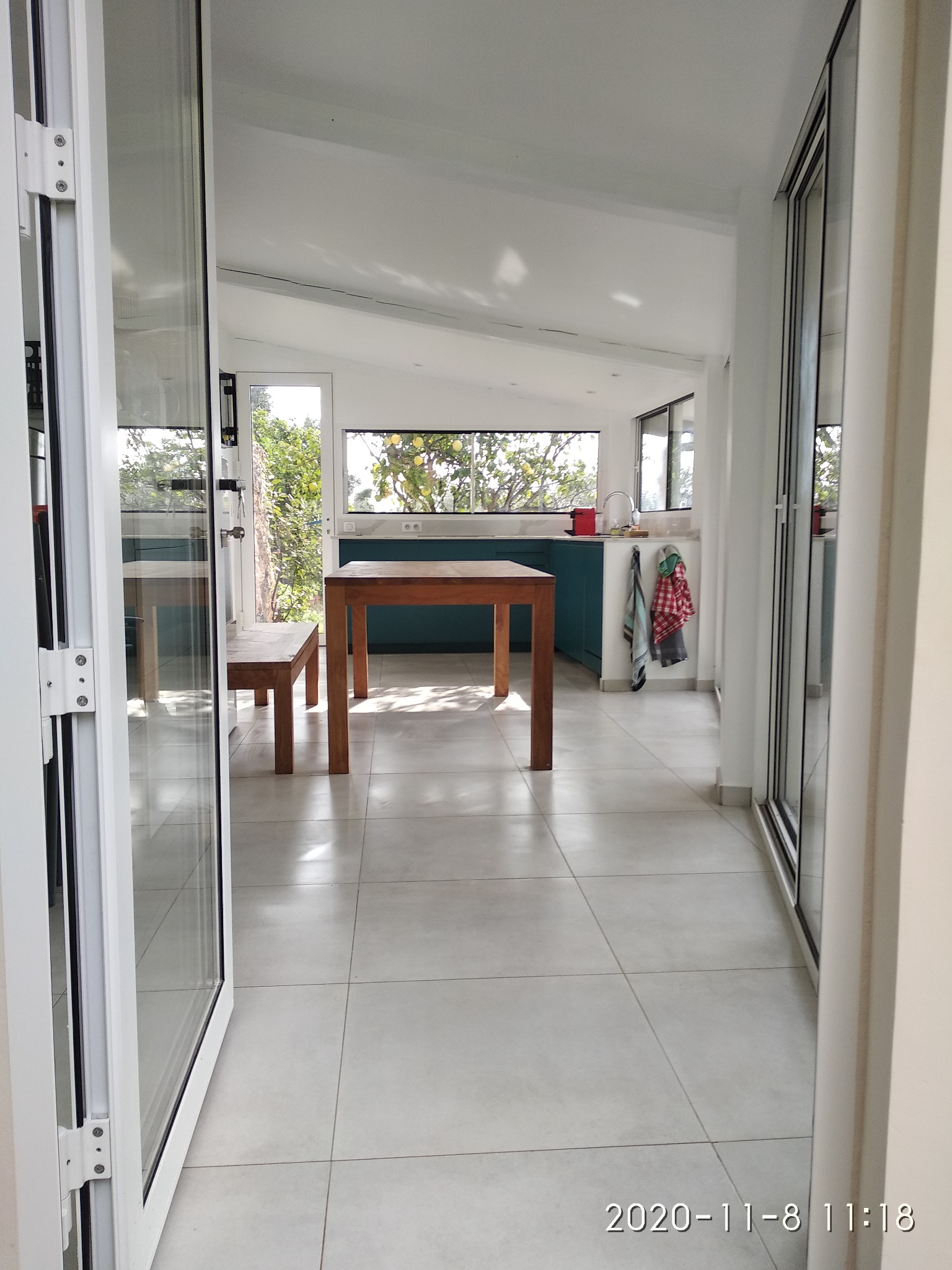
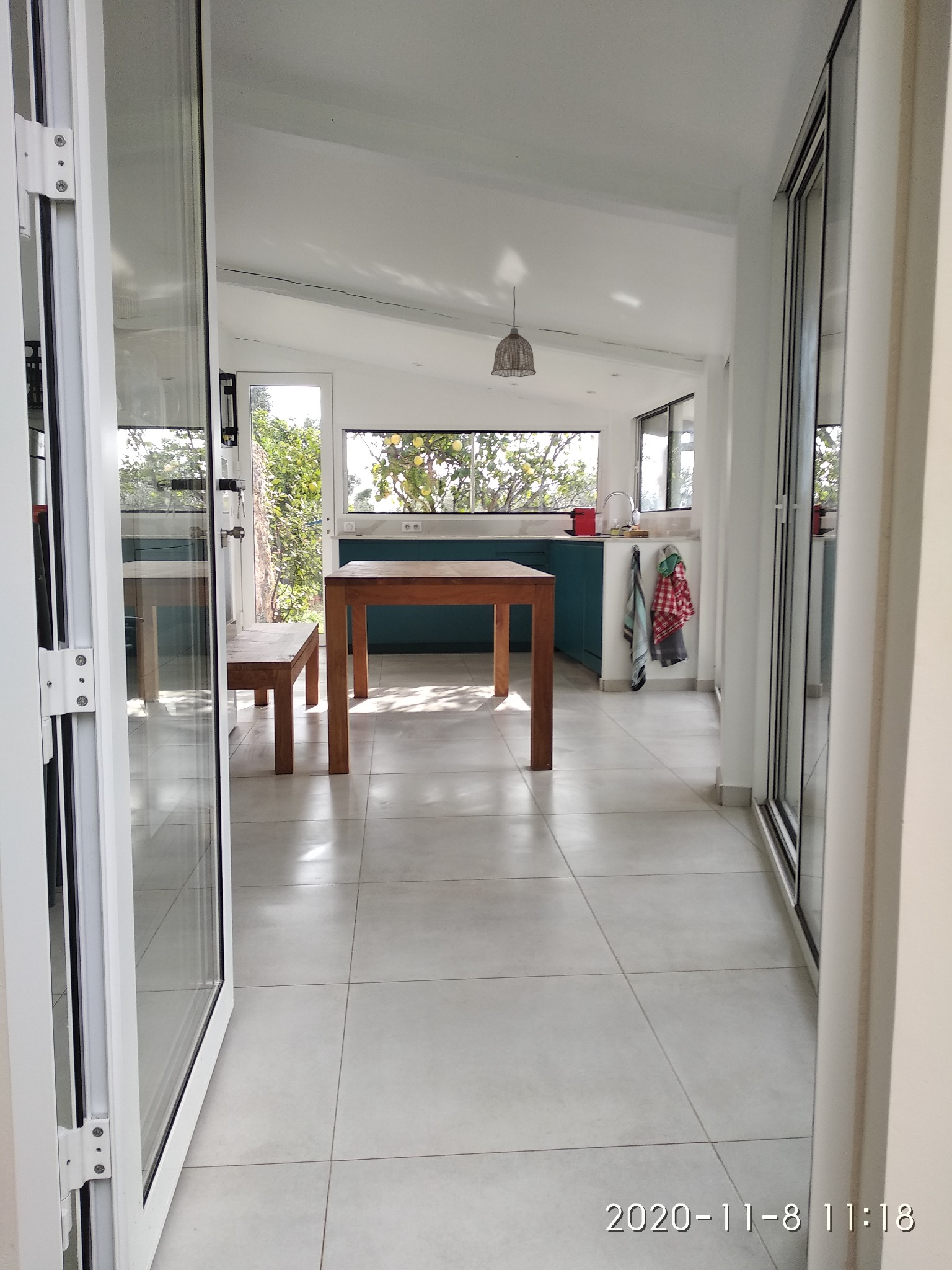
+ pendant lamp [491,286,537,378]
